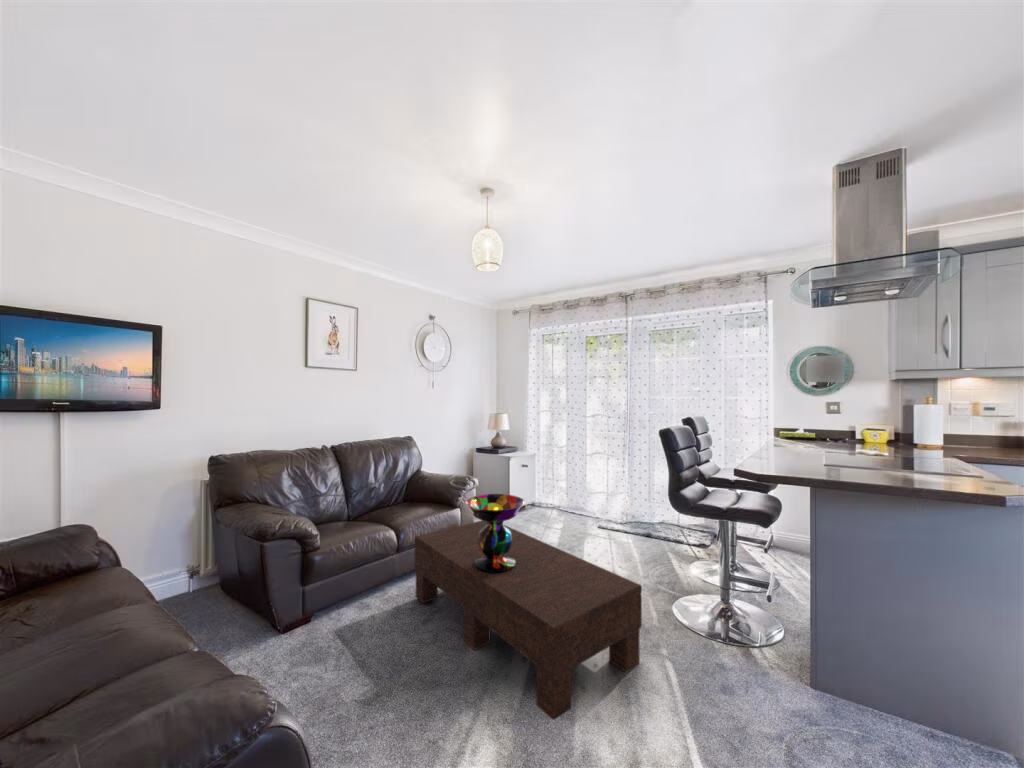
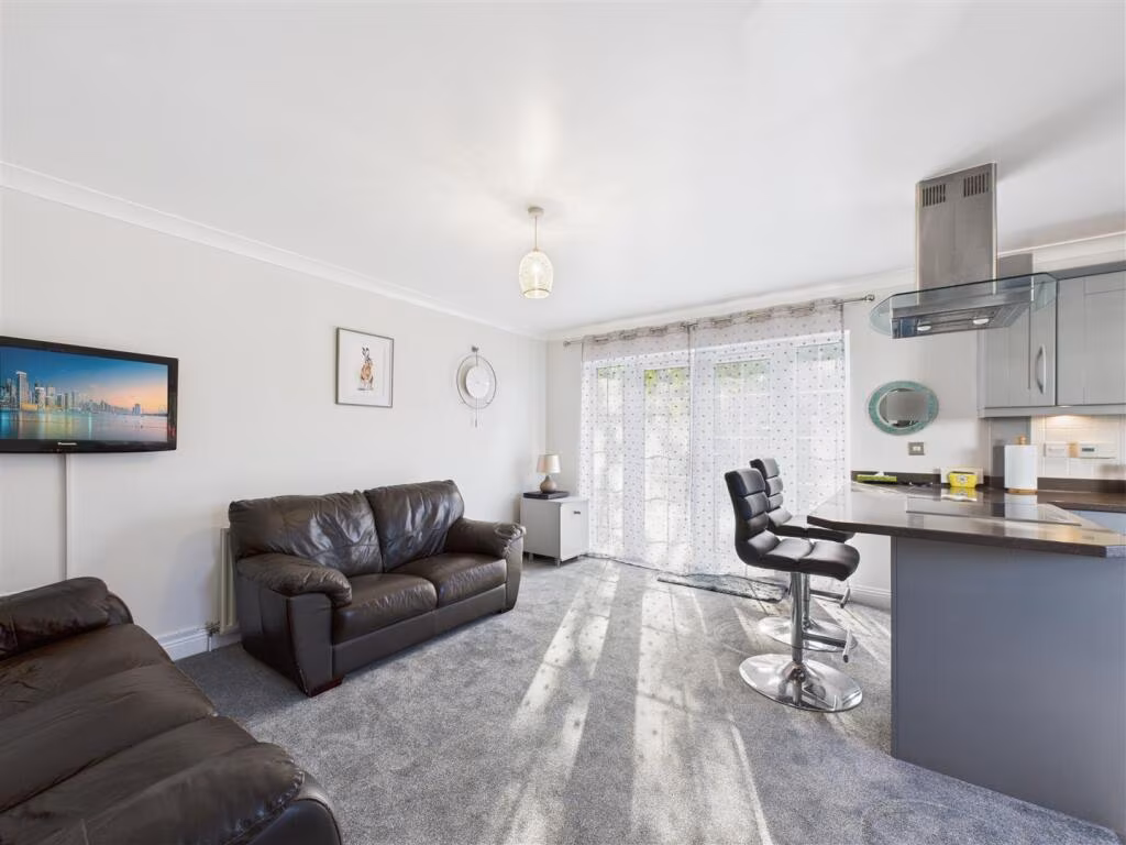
- coffee table [414,520,643,721]
- decorative bowl [464,493,526,574]
